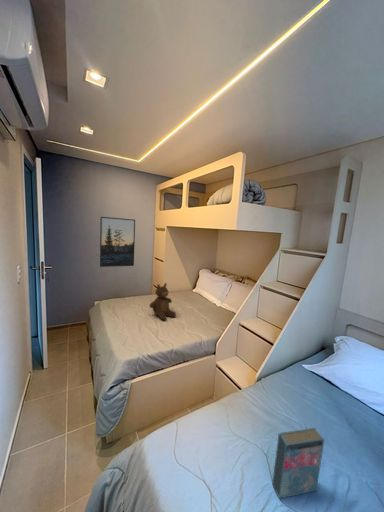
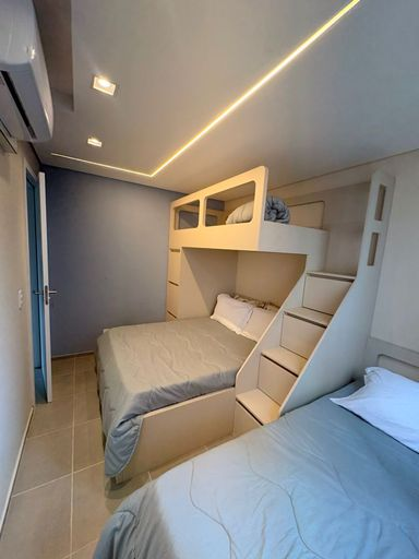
- book [271,427,326,500]
- teddy bear [149,282,177,321]
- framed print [99,216,136,268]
